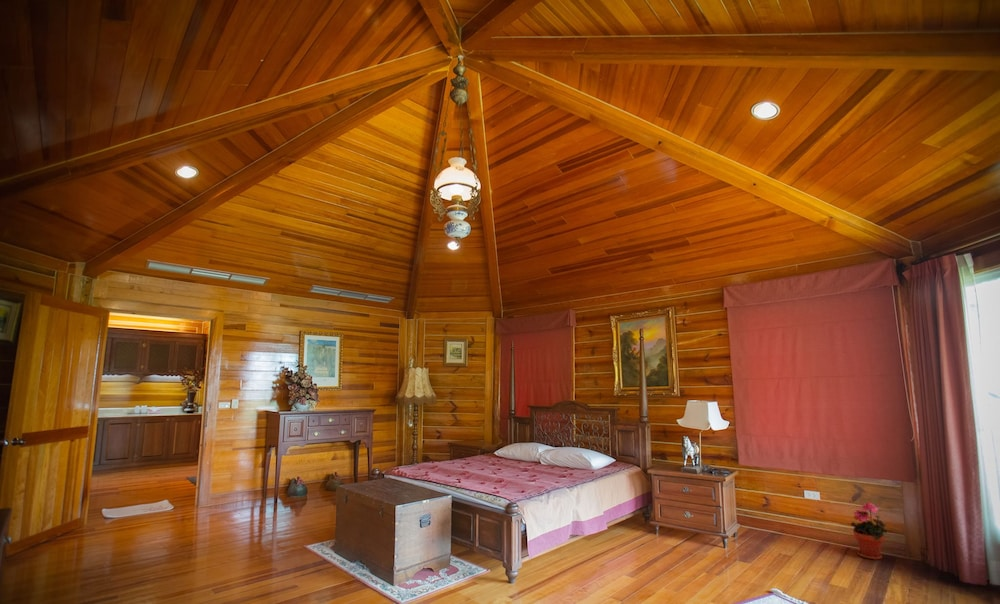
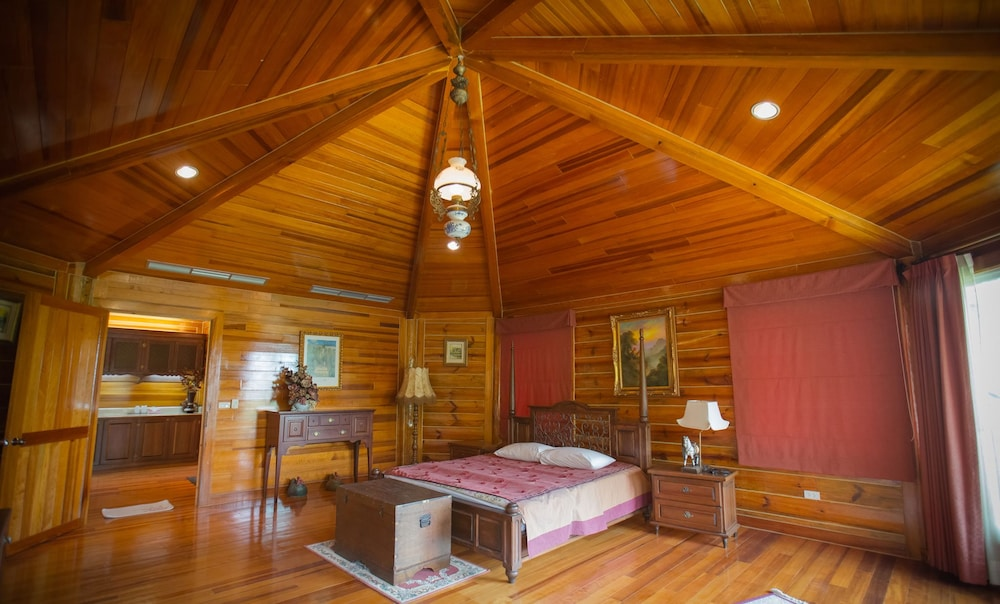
- potted plant [850,502,888,561]
